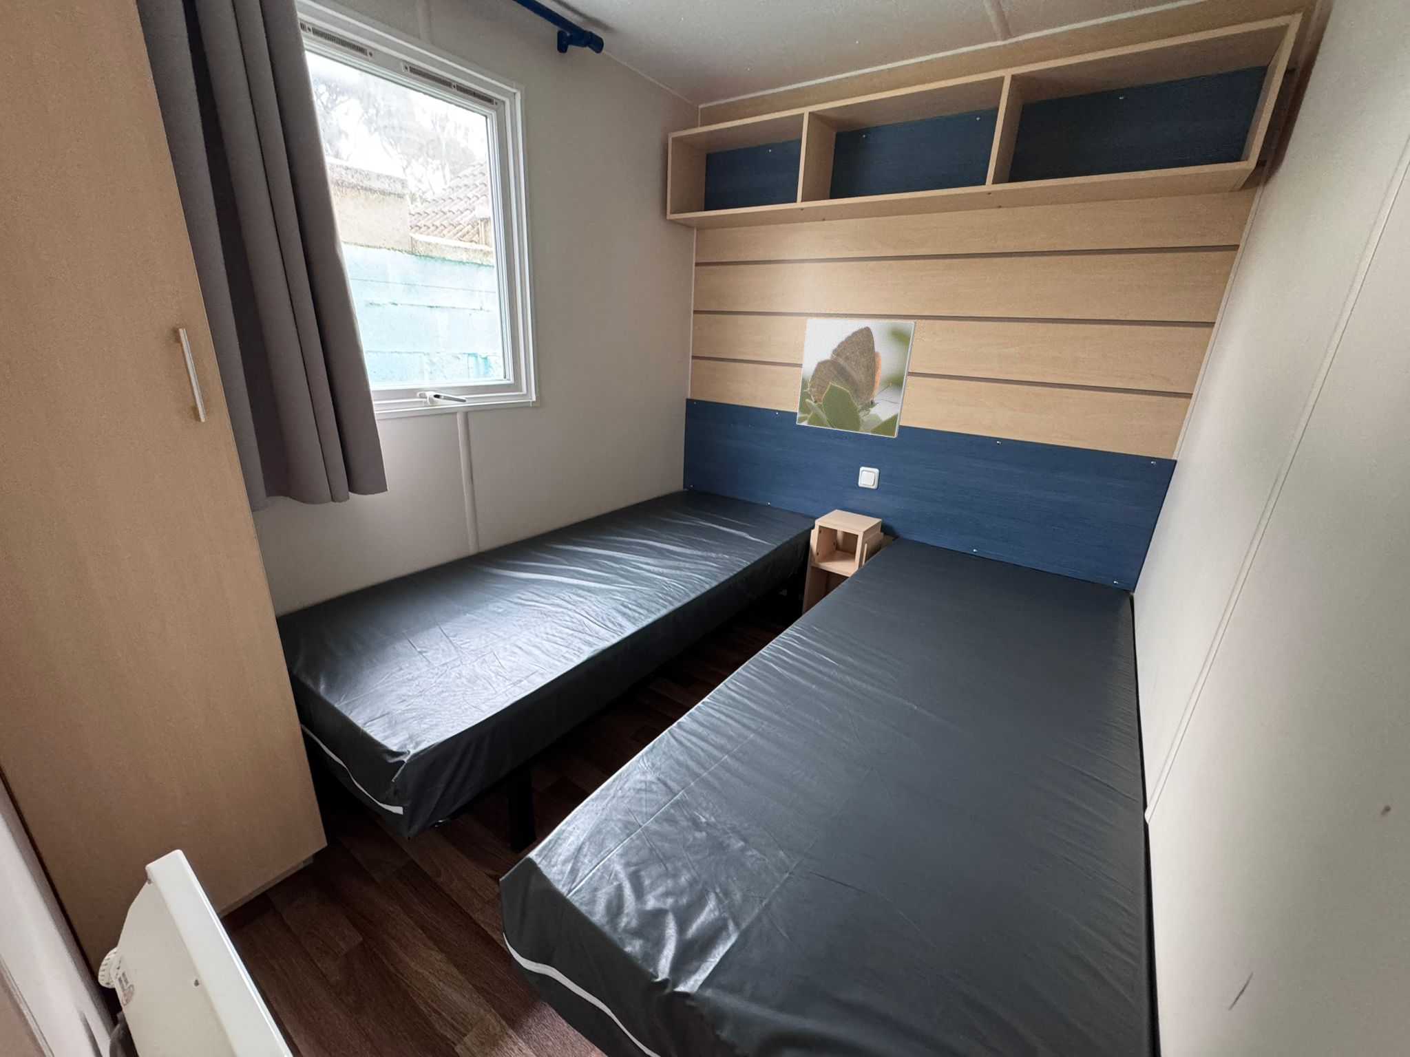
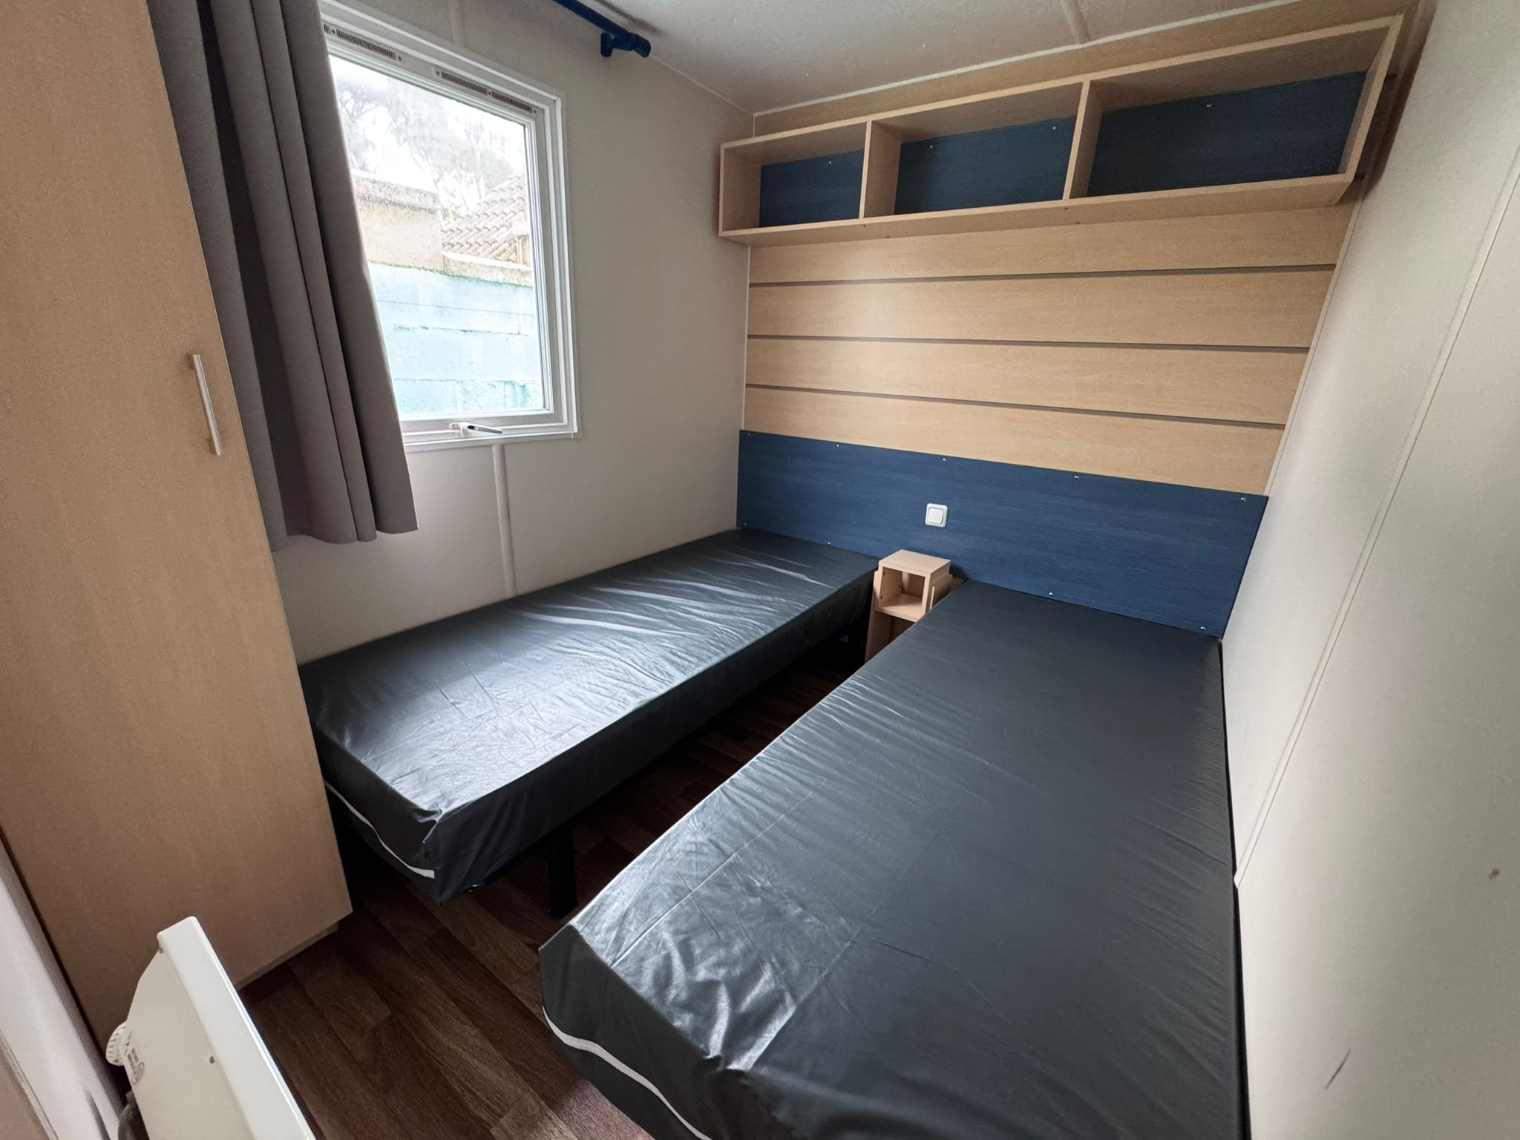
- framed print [796,318,917,439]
